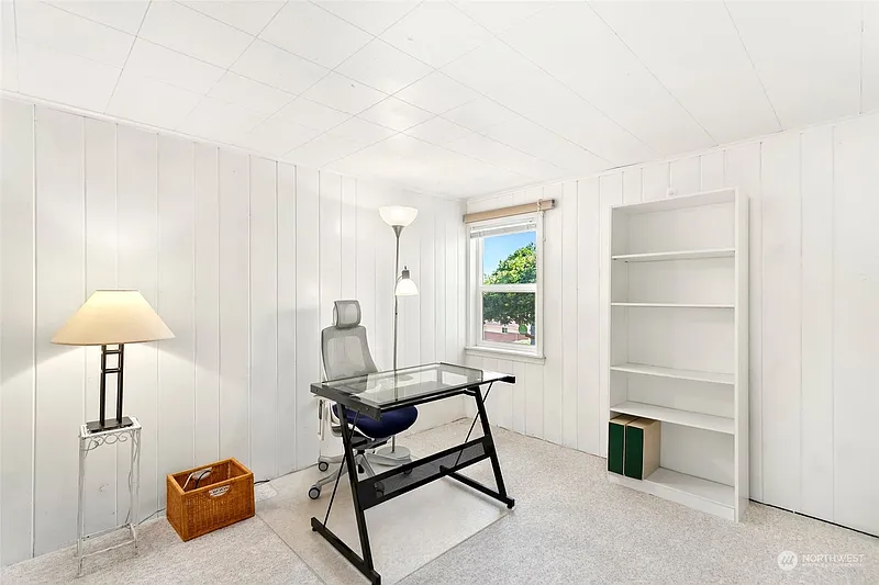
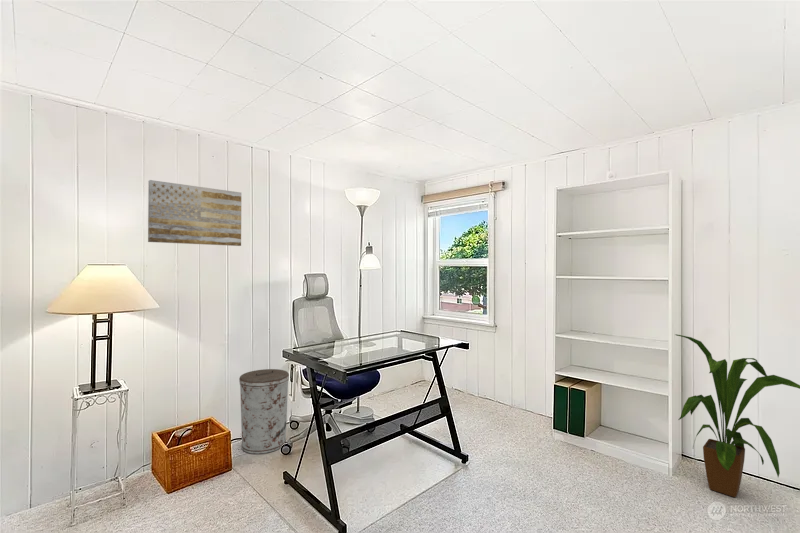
+ house plant [675,333,800,498]
+ trash can [238,368,290,455]
+ wall art [147,179,242,247]
